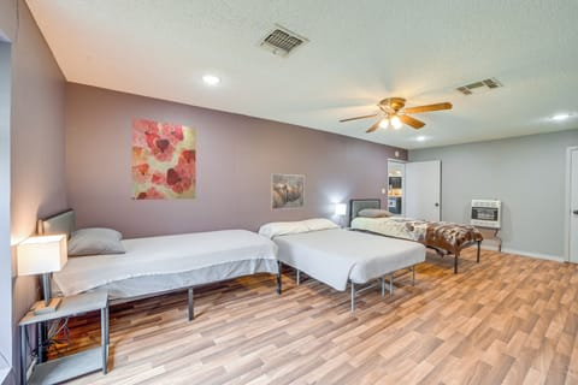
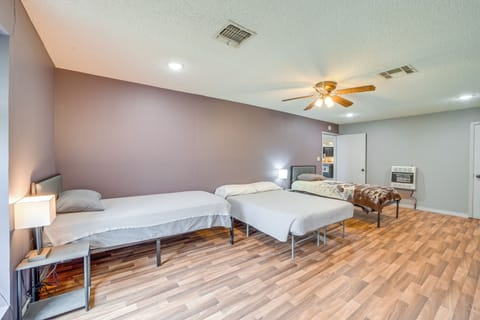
- wall art [131,117,197,201]
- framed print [270,173,306,211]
